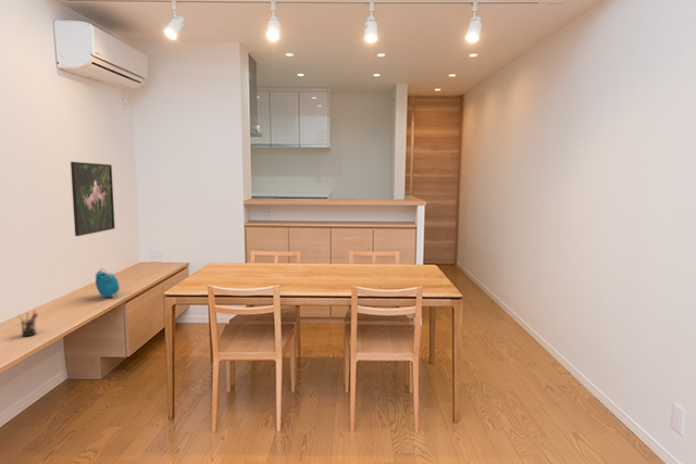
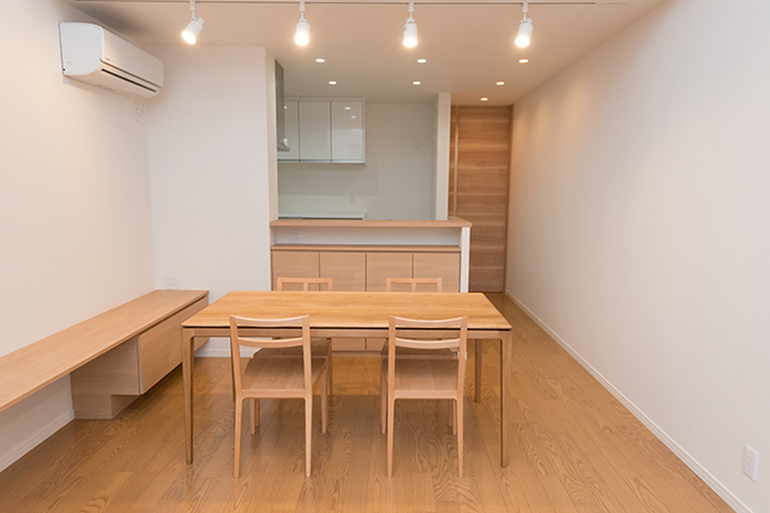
- alarm clock [95,267,121,299]
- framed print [70,161,115,237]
- pen holder [16,309,39,337]
